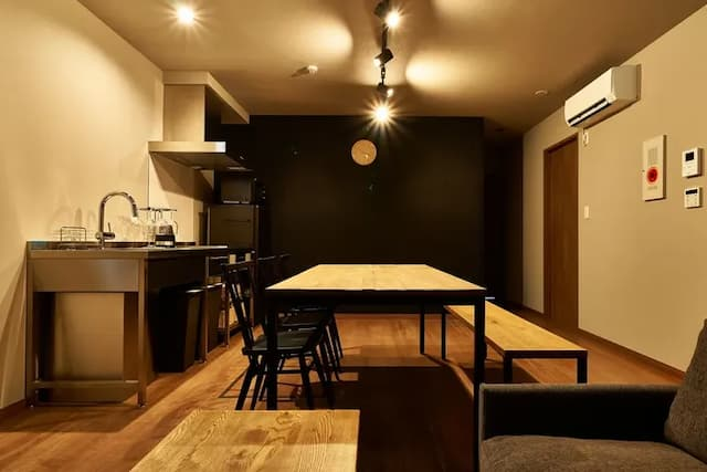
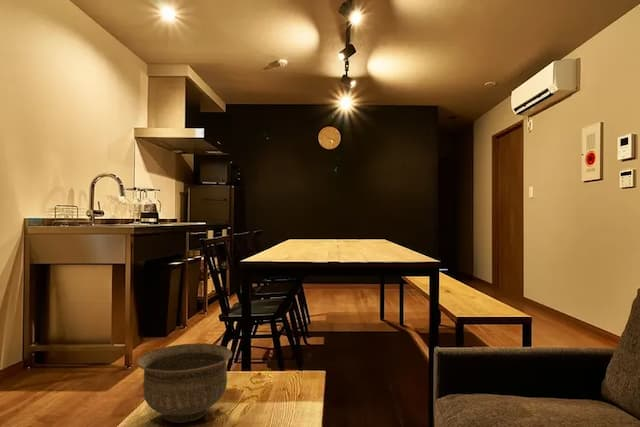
+ bowl [135,342,233,424]
